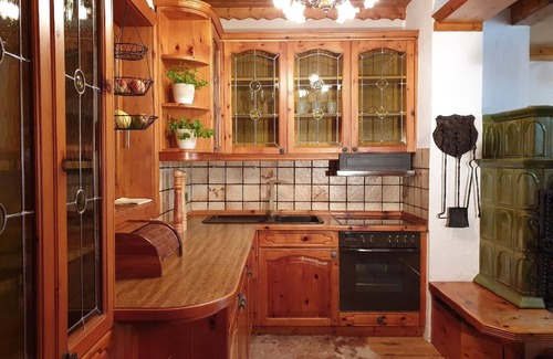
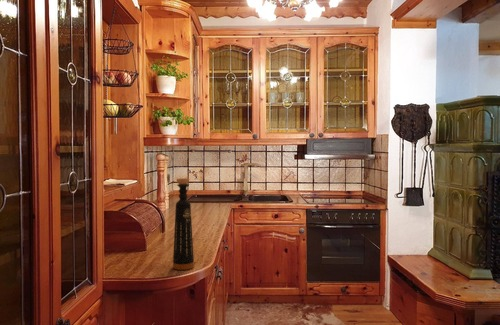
+ bottle [172,177,195,271]
